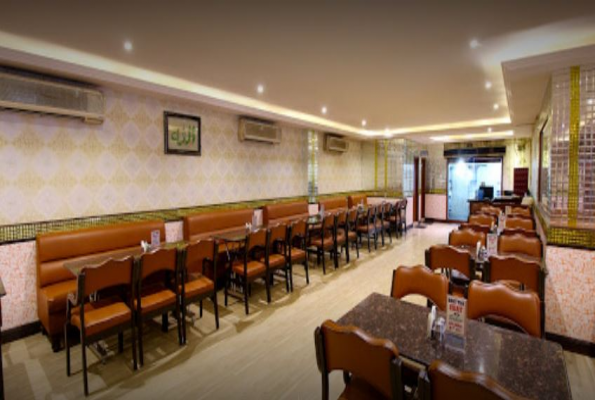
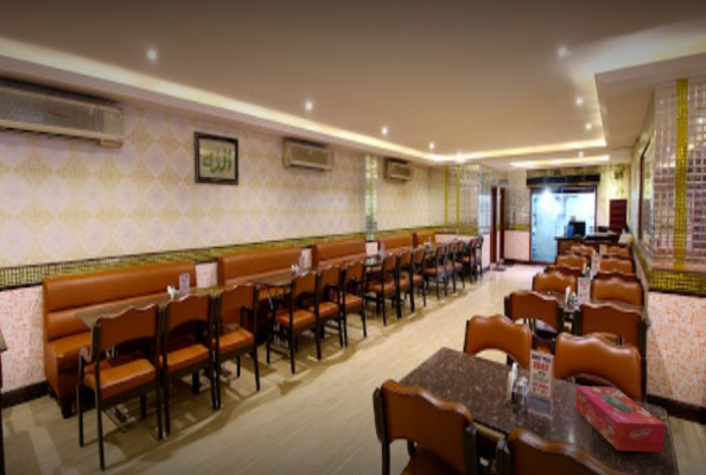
+ tissue box [574,385,666,454]
